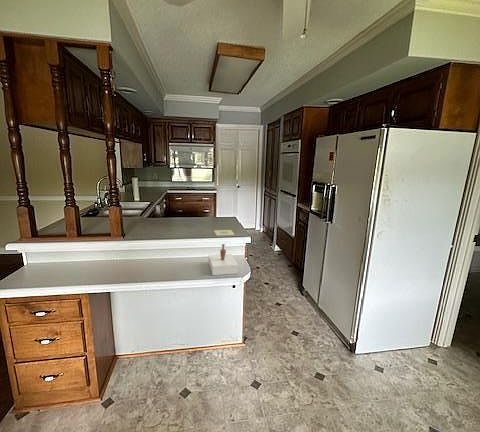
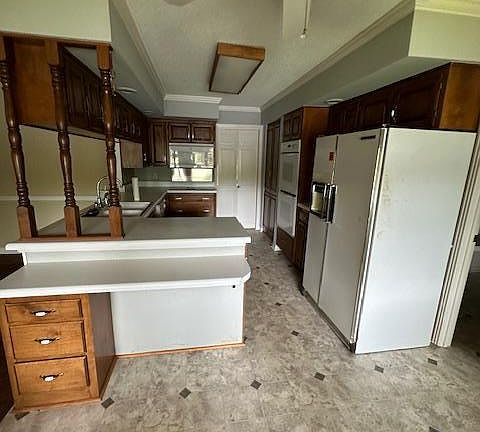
- vase [208,229,239,276]
